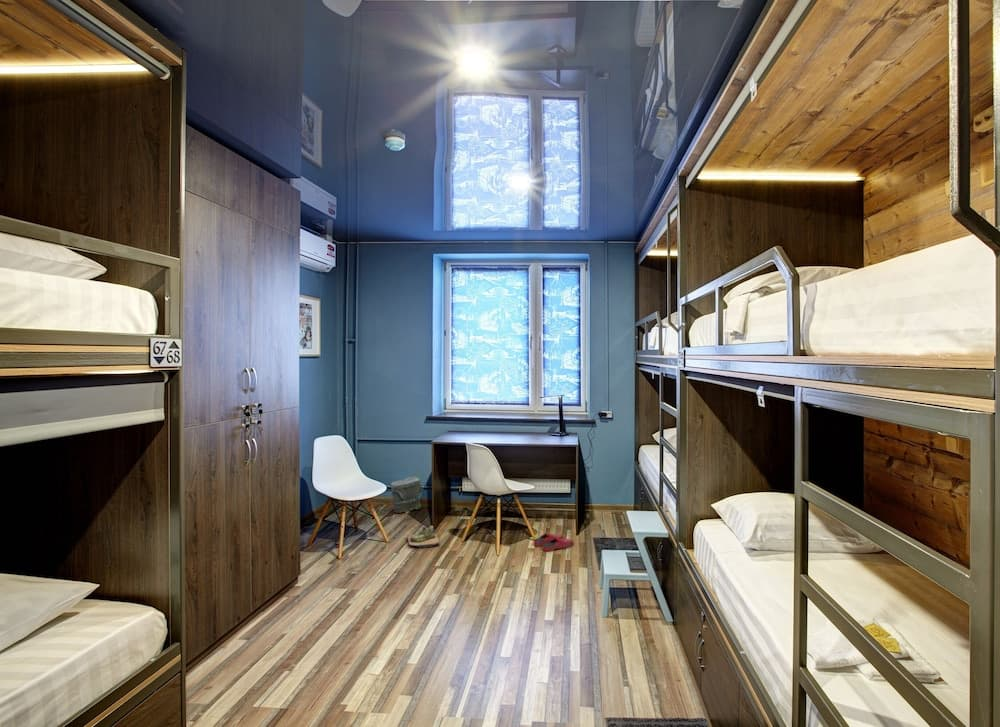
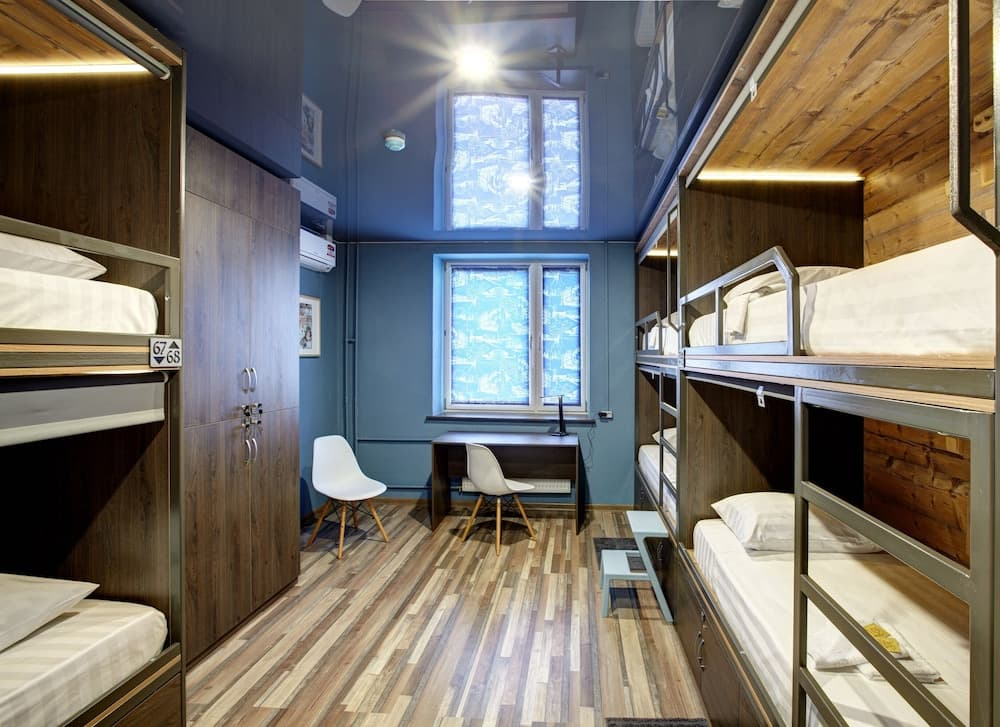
- shoe [406,525,441,549]
- slippers [533,532,575,552]
- bag [390,476,423,514]
